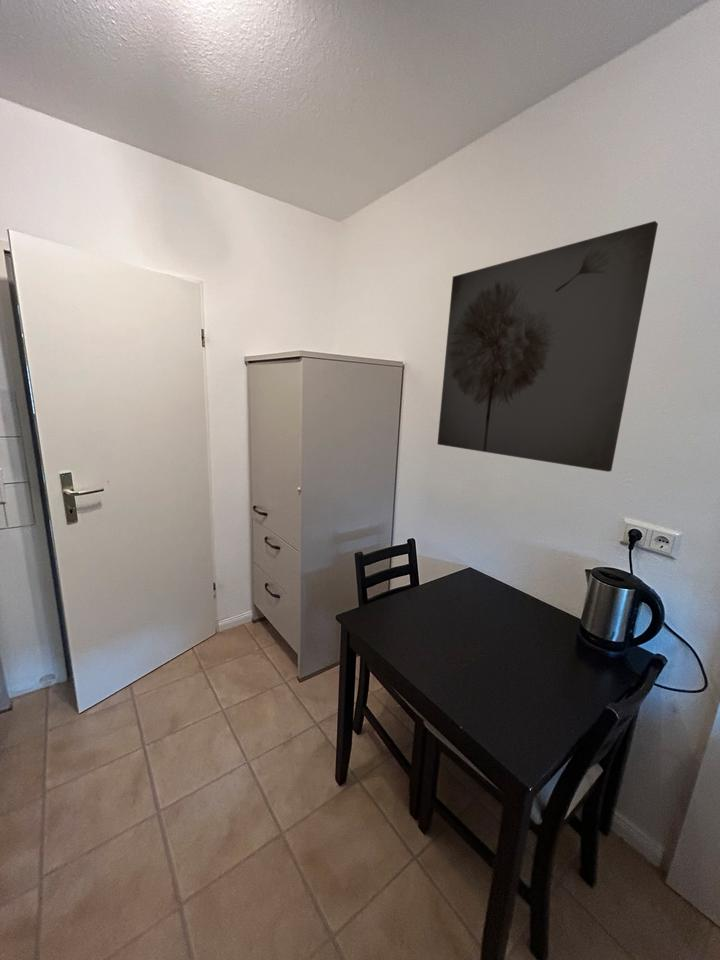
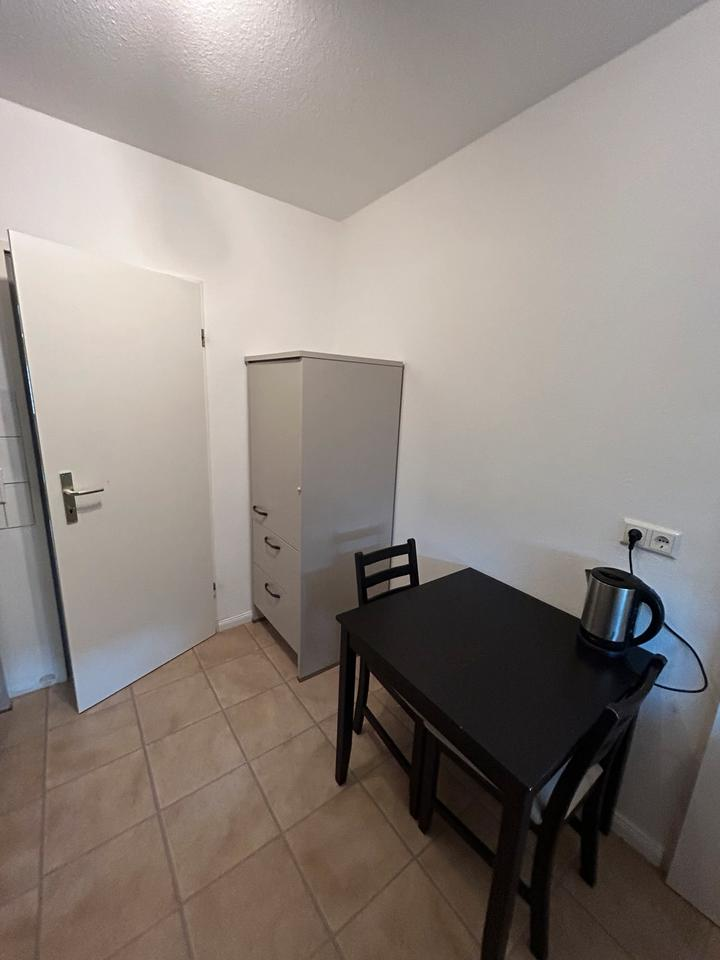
- wall art [436,220,659,473]
